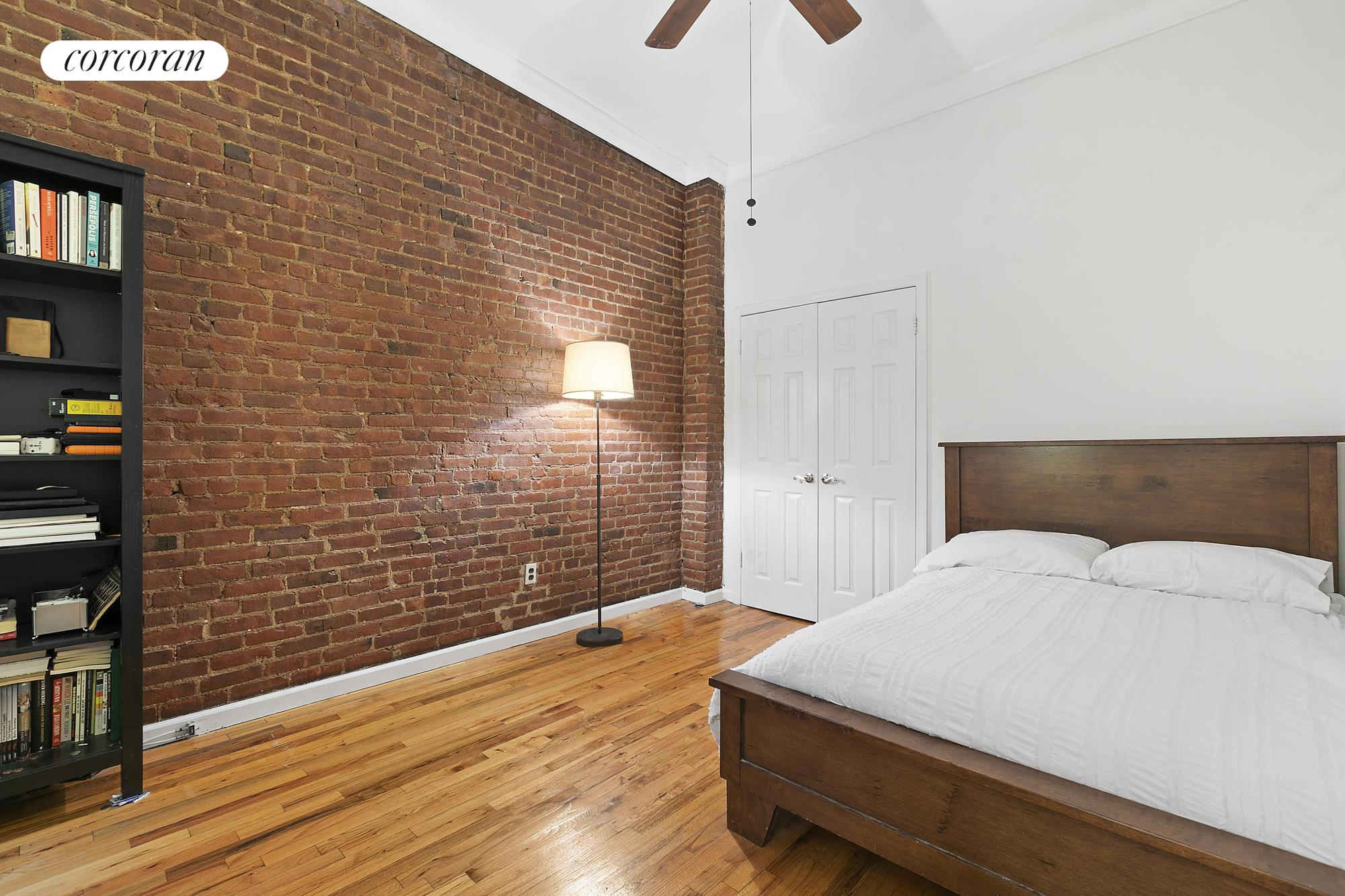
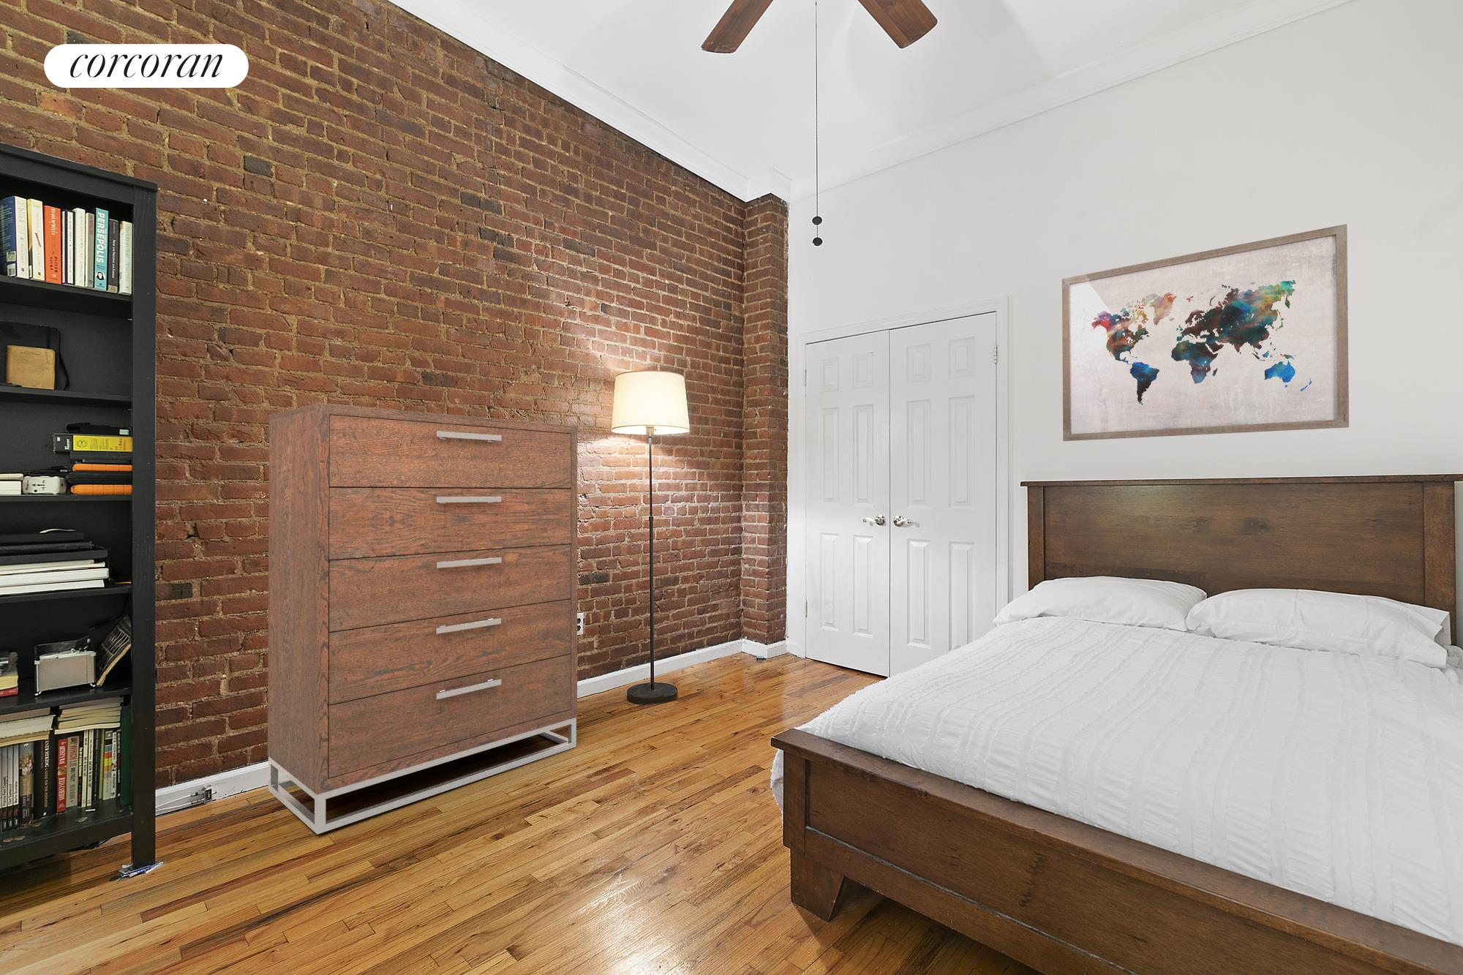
+ dresser [266,403,578,836]
+ wall art [1062,223,1350,442]
